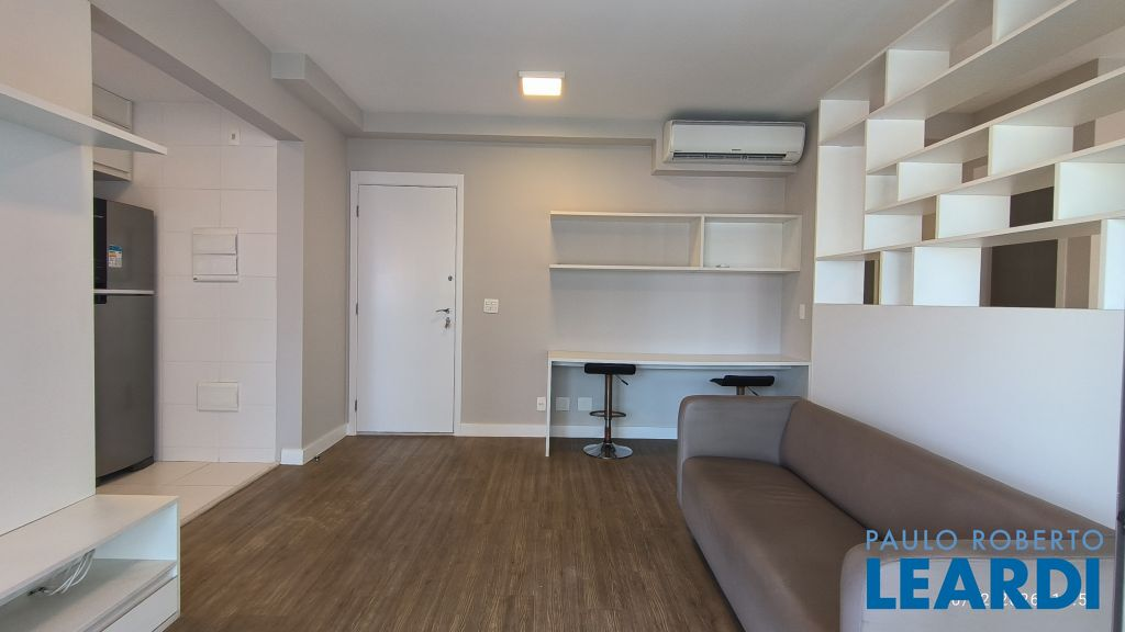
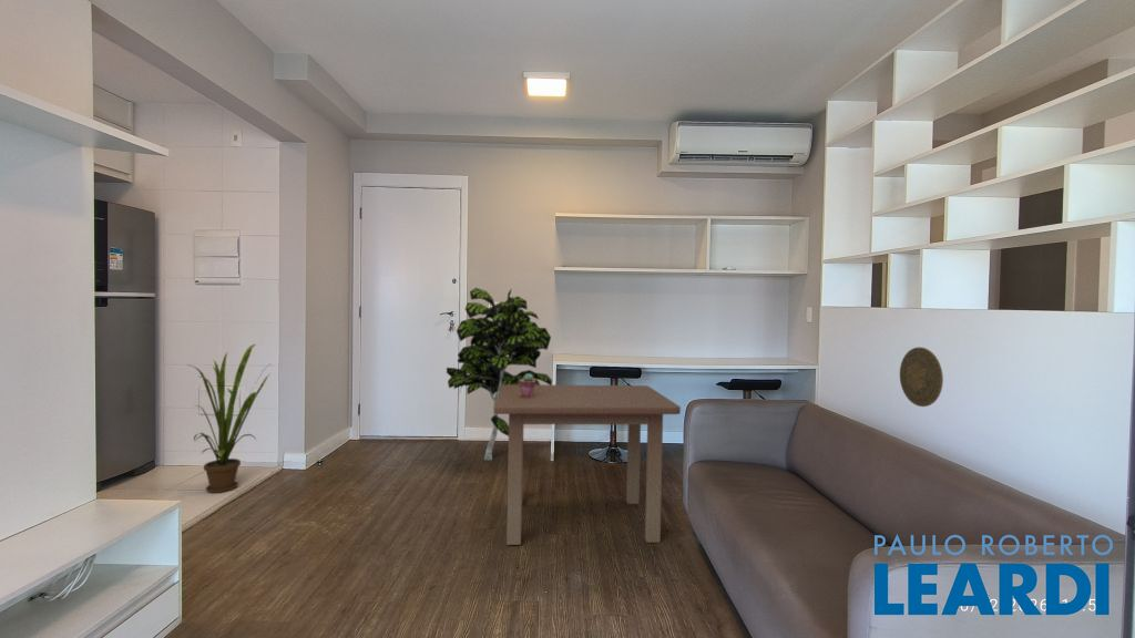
+ potted succulent [519,373,536,398]
+ indoor plant [446,287,553,462]
+ house plant [186,343,273,494]
+ decorative plate [899,347,944,408]
+ coffee table [493,383,682,546]
